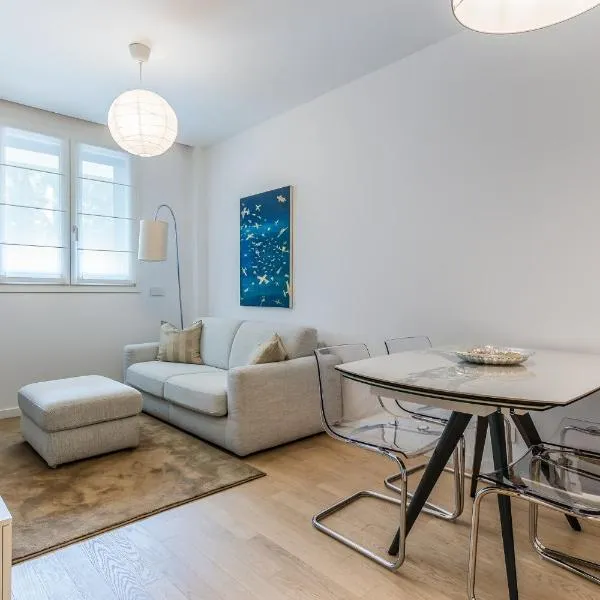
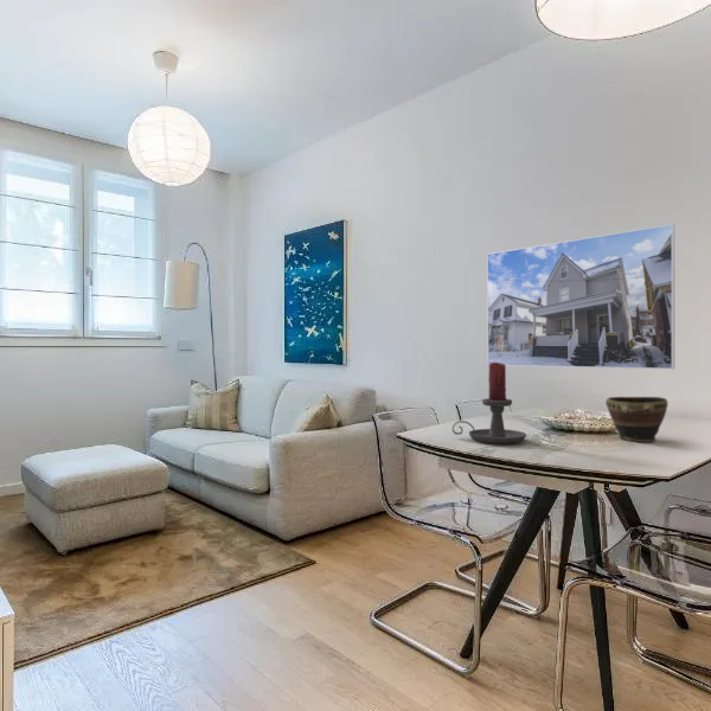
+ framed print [486,223,675,370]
+ candle holder [451,363,527,444]
+ bowl [604,396,668,443]
